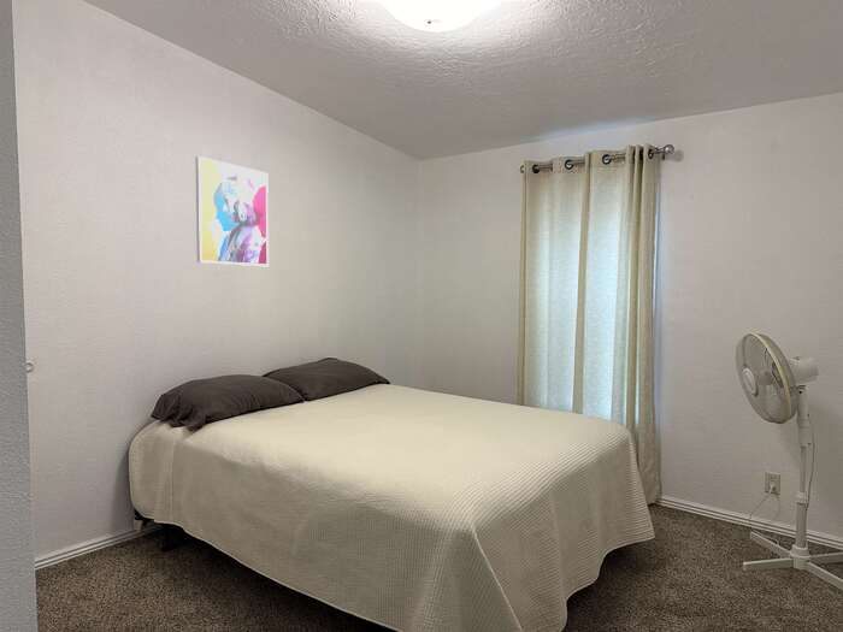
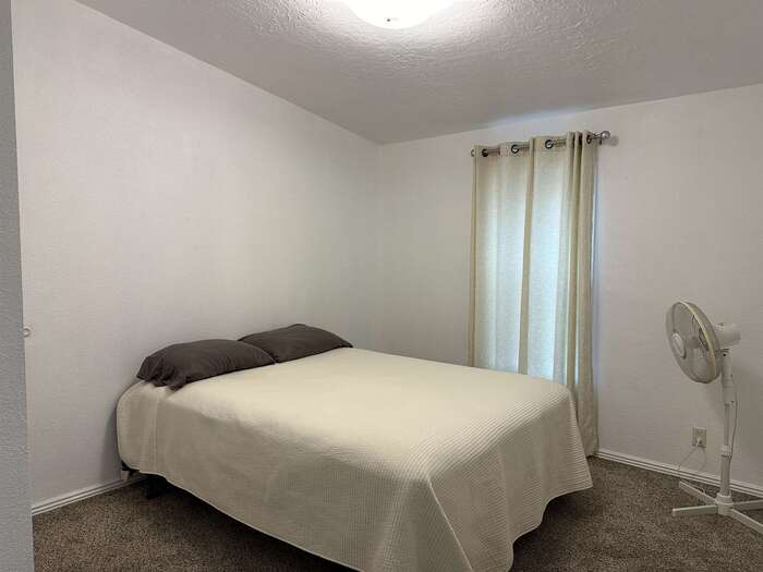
- wall art [194,155,270,267]
